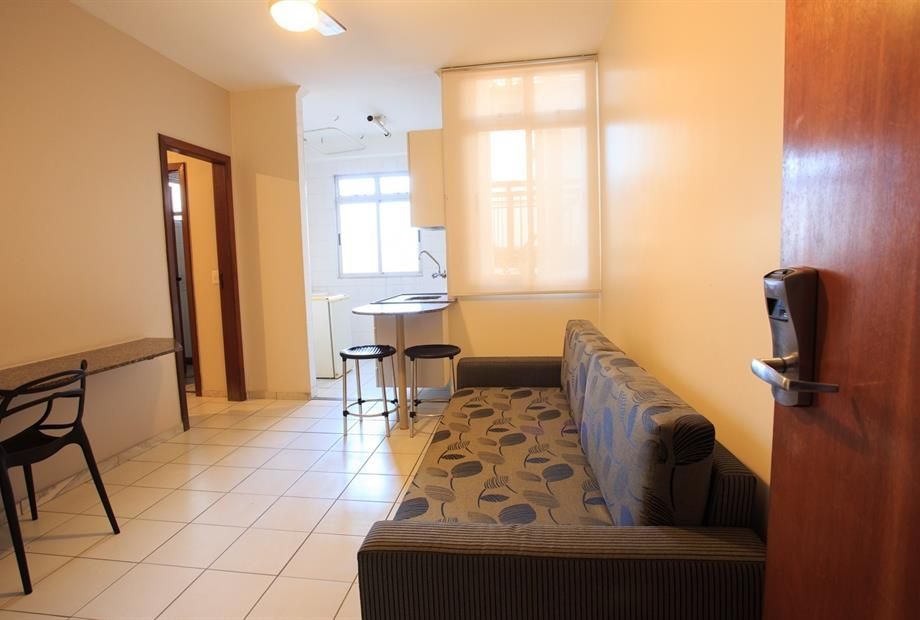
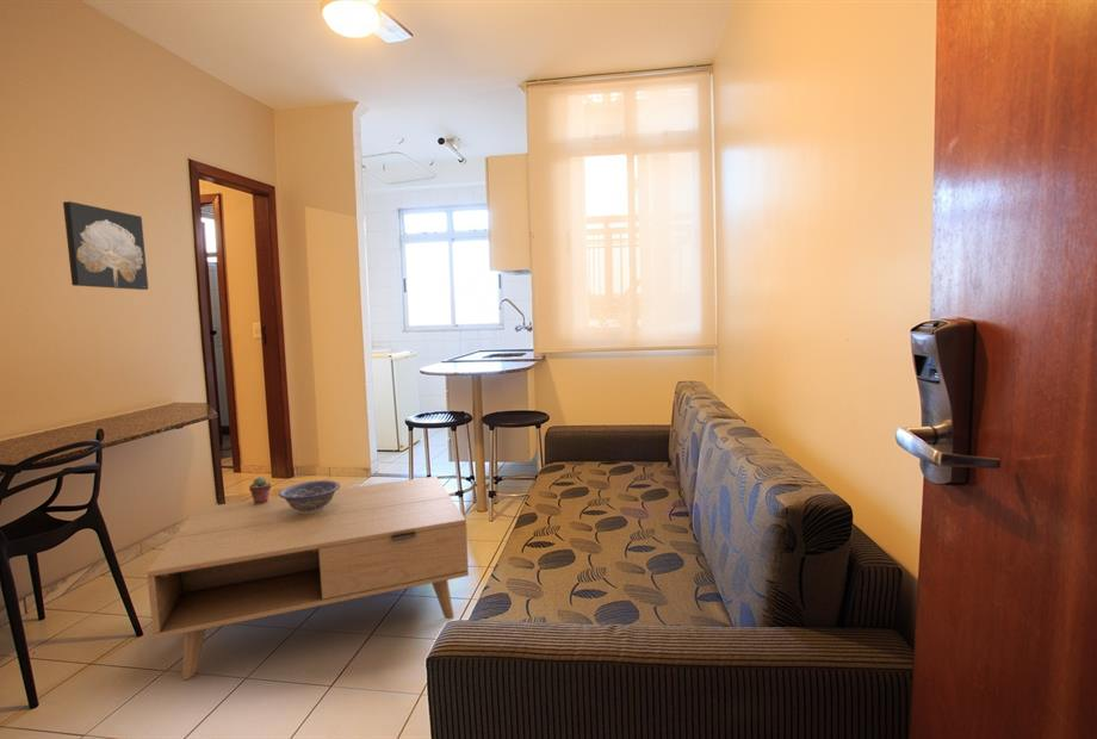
+ potted succulent [248,476,272,504]
+ coffee table [145,476,470,681]
+ decorative bowl [278,479,341,514]
+ wall art [62,200,149,291]
